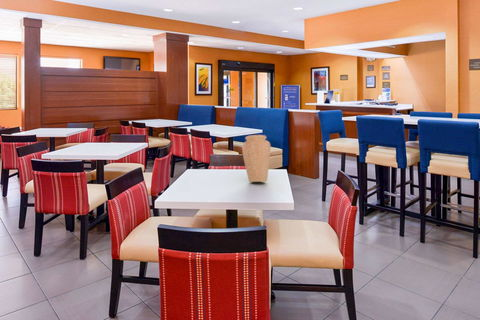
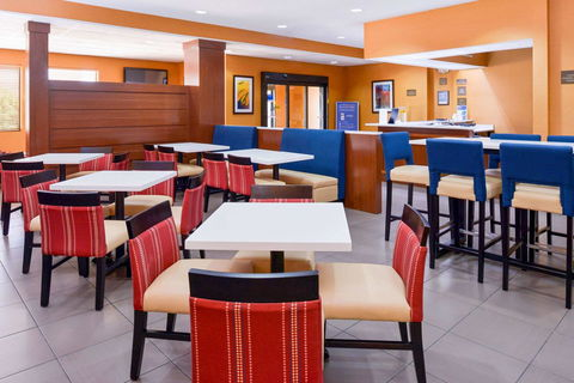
- vase [241,134,272,183]
